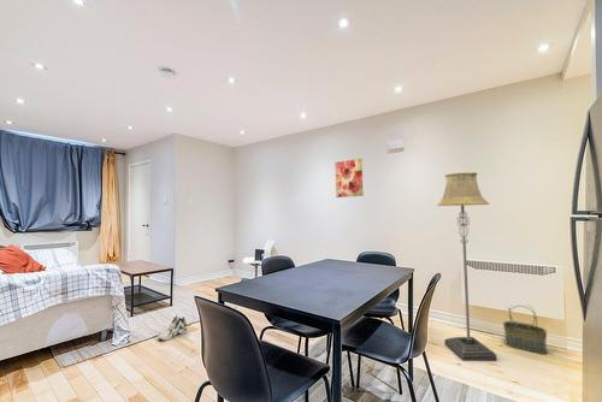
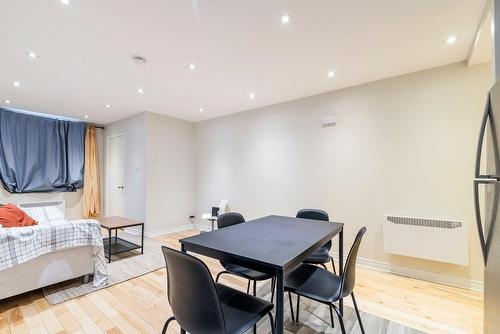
- floor lamp [436,171,498,362]
- wall art [334,158,364,199]
- sneaker [157,314,188,342]
- basket [502,305,548,355]
